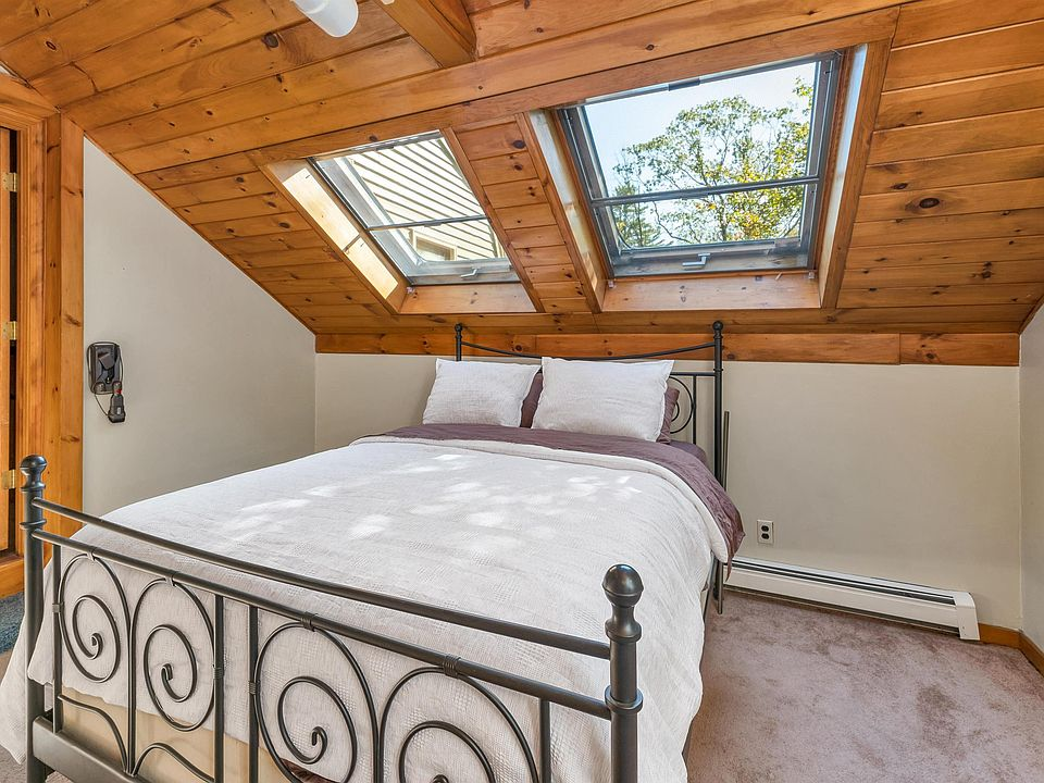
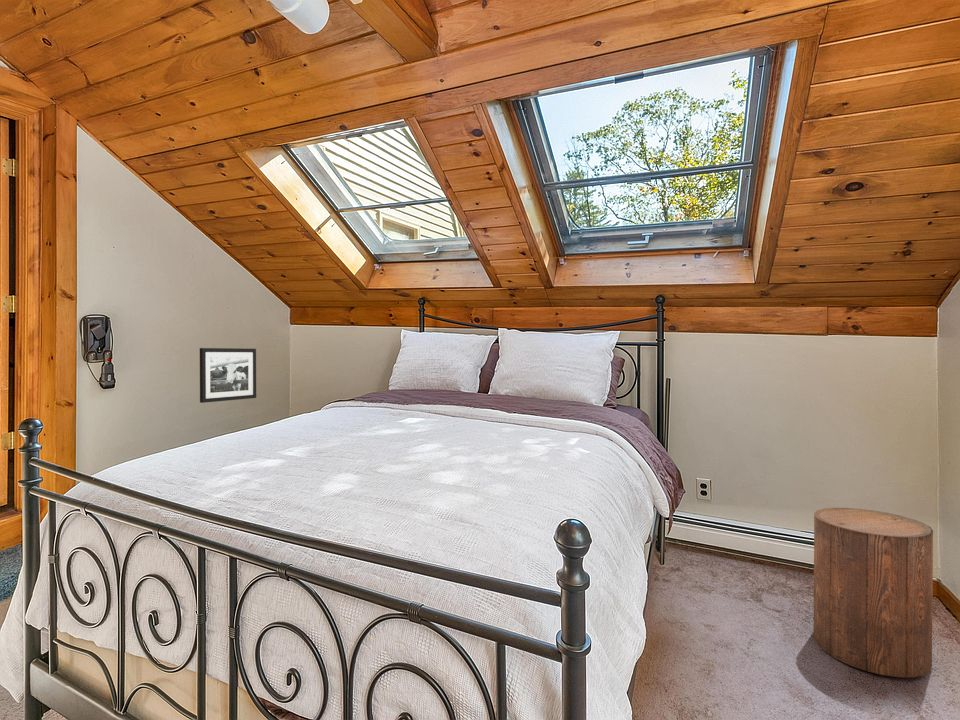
+ stool [813,507,934,678]
+ picture frame [199,347,257,404]
